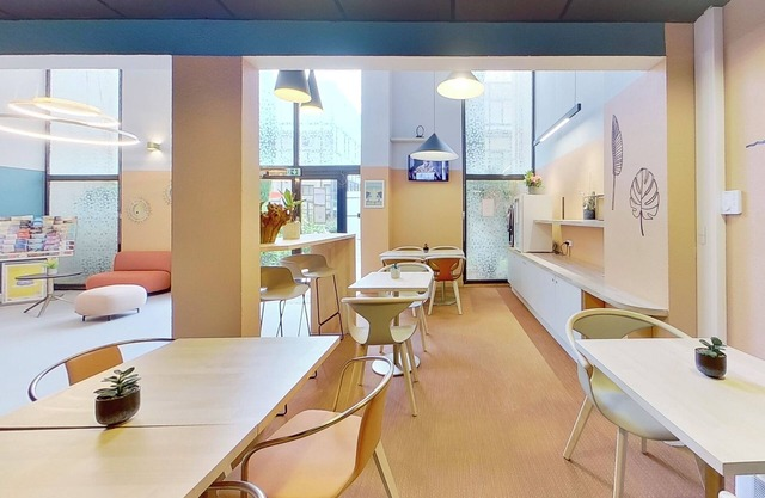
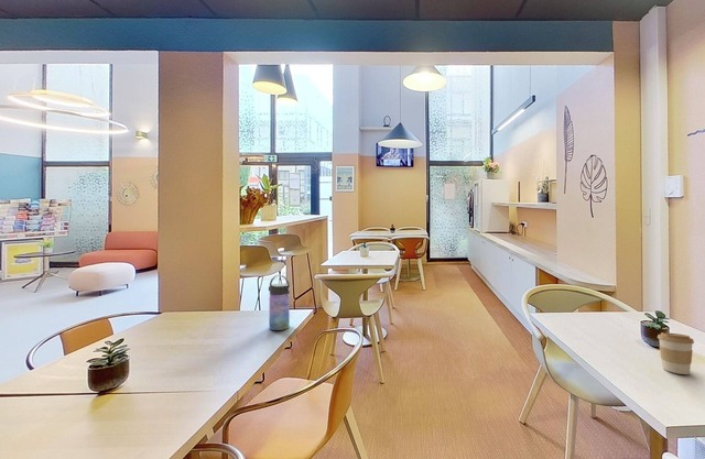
+ water bottle [268,274,291,331]
+ coffee cup [657,331,695,375]
